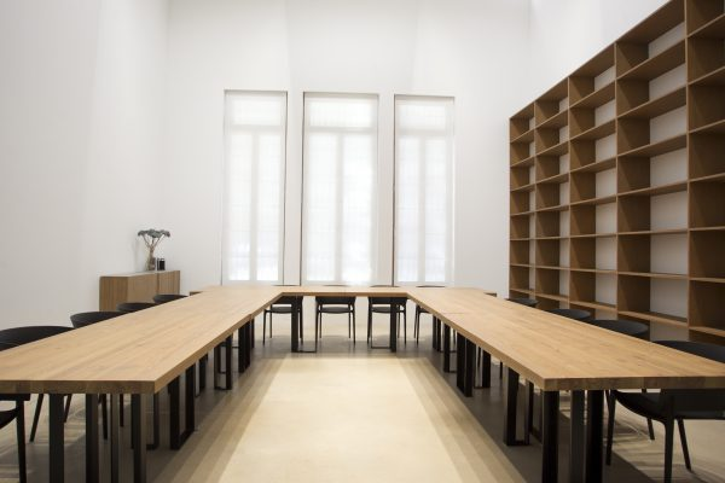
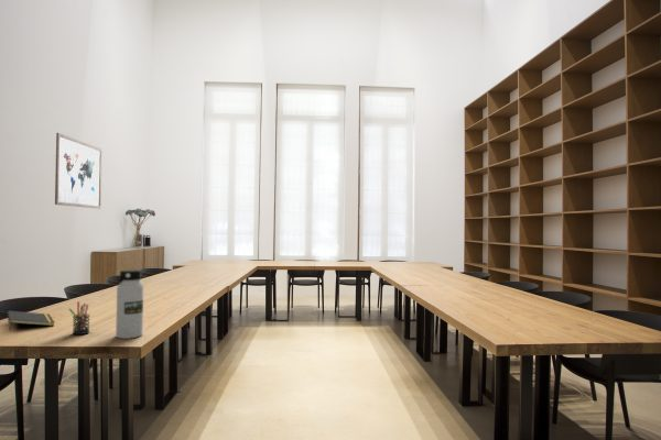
+ wall art [54,132,104,210]
+ pen holder [68,300,91,336]
+ notepad [6,310,56,332]
+ water bottle [115,268,144,340]
